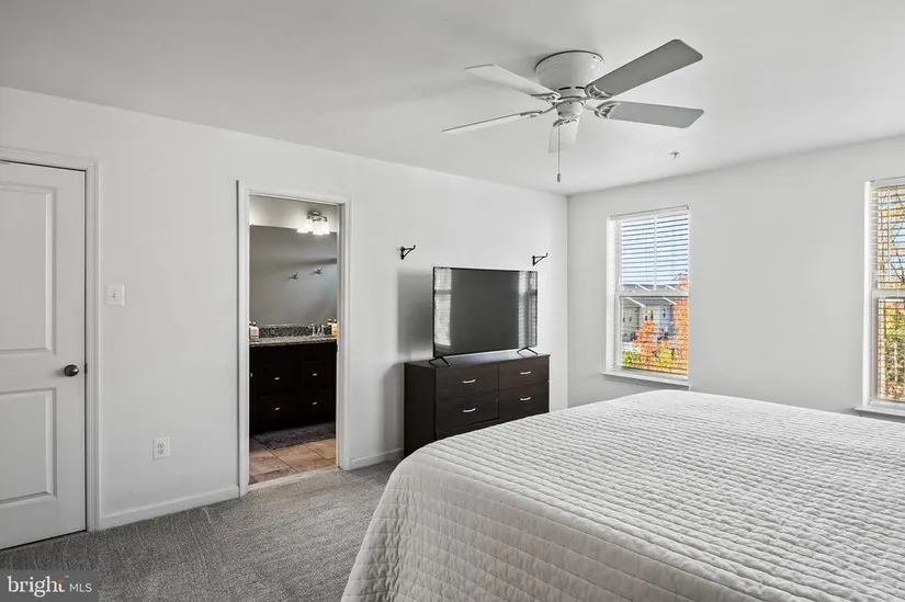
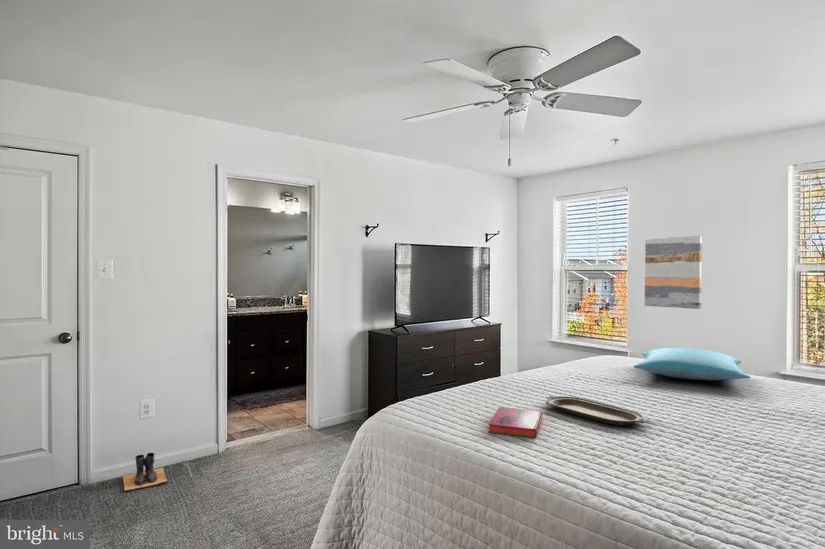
+ wall art [644,235,703,310]
+ boots [121,452,168,492]
+ pillow [633,347,752,381]
+ serving tray [544,395,649,427]
+ hardback book [487,406,543,439]
